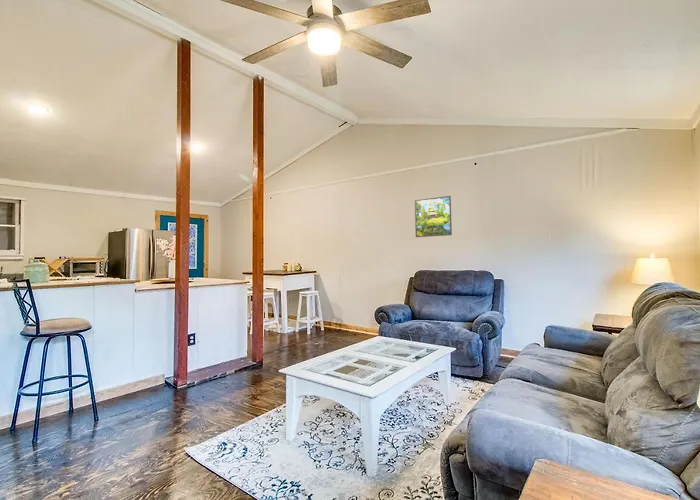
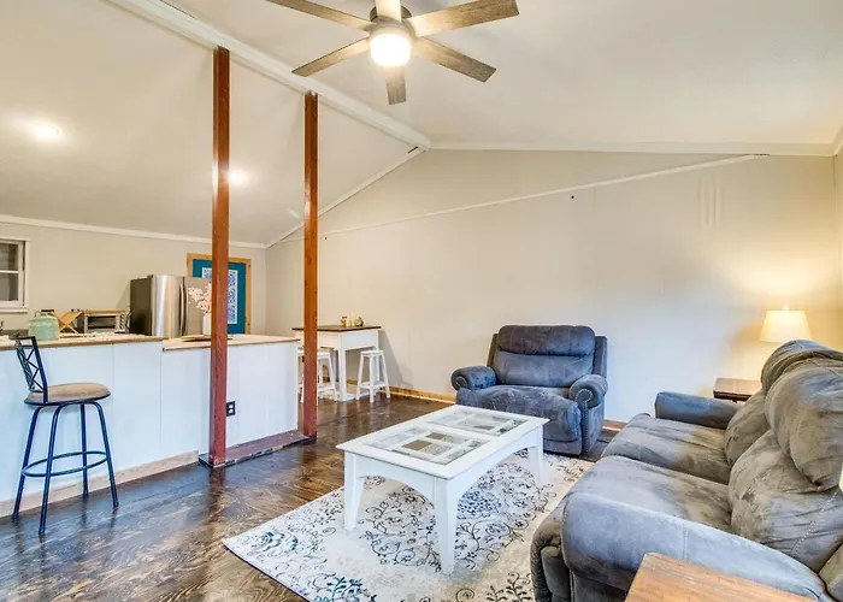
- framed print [414,195,453,238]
